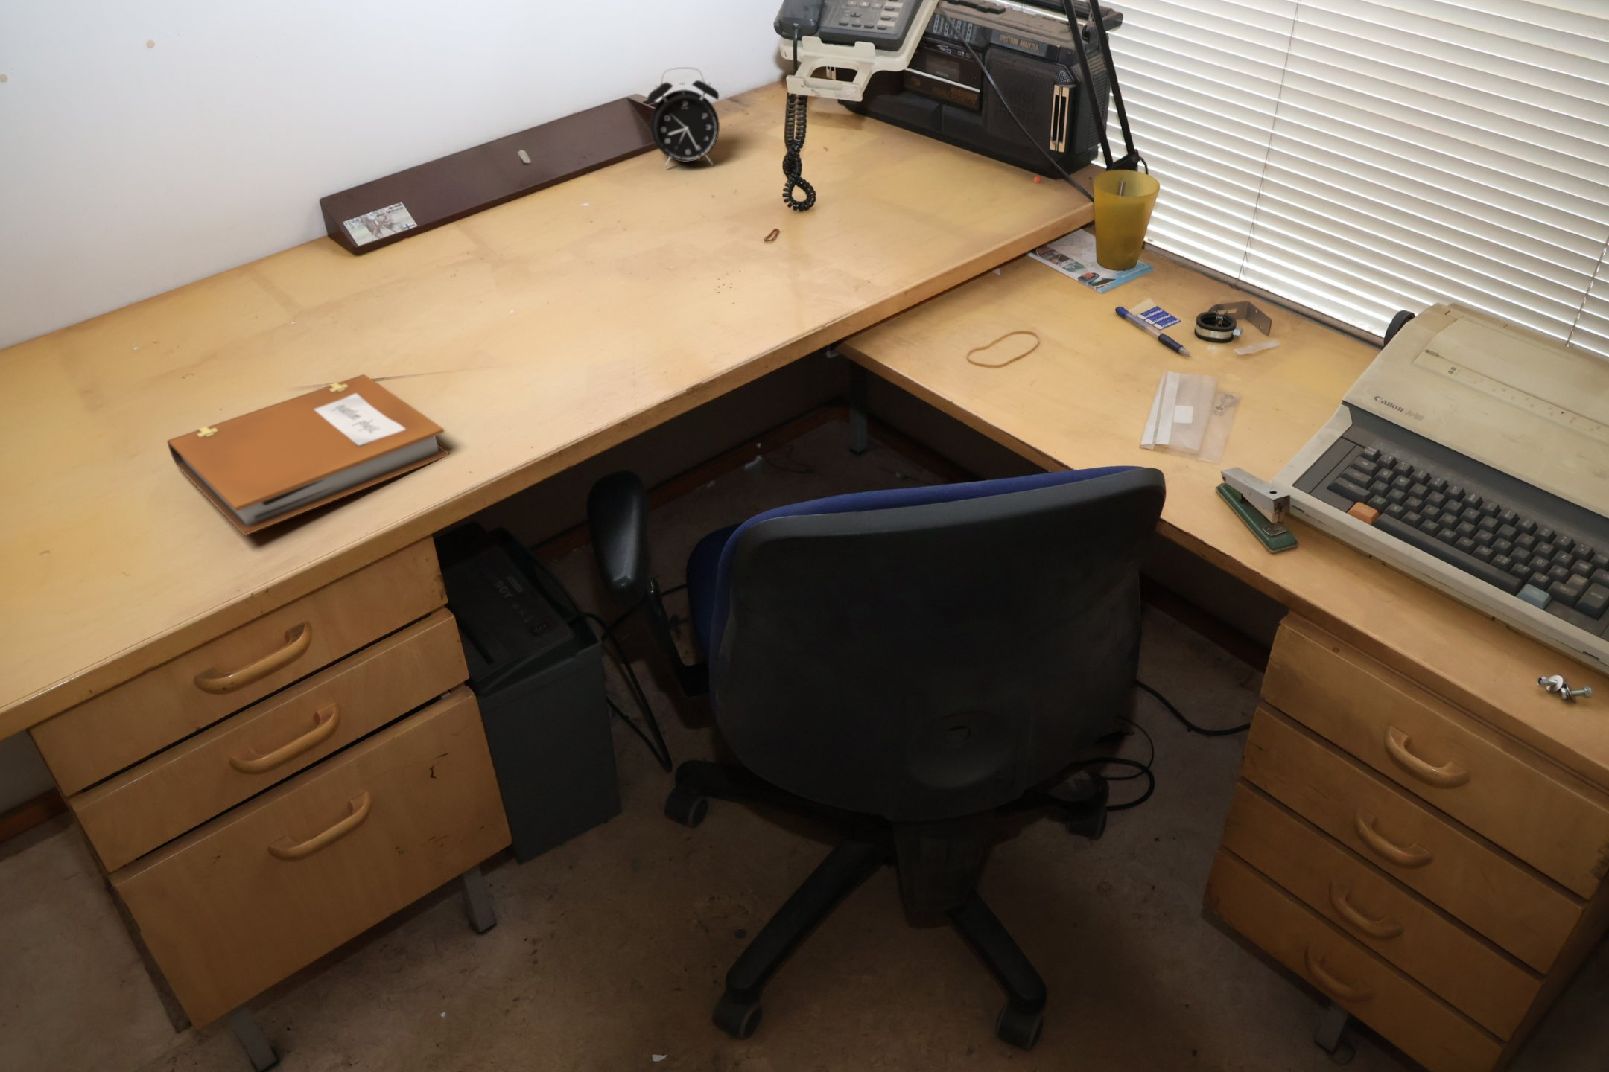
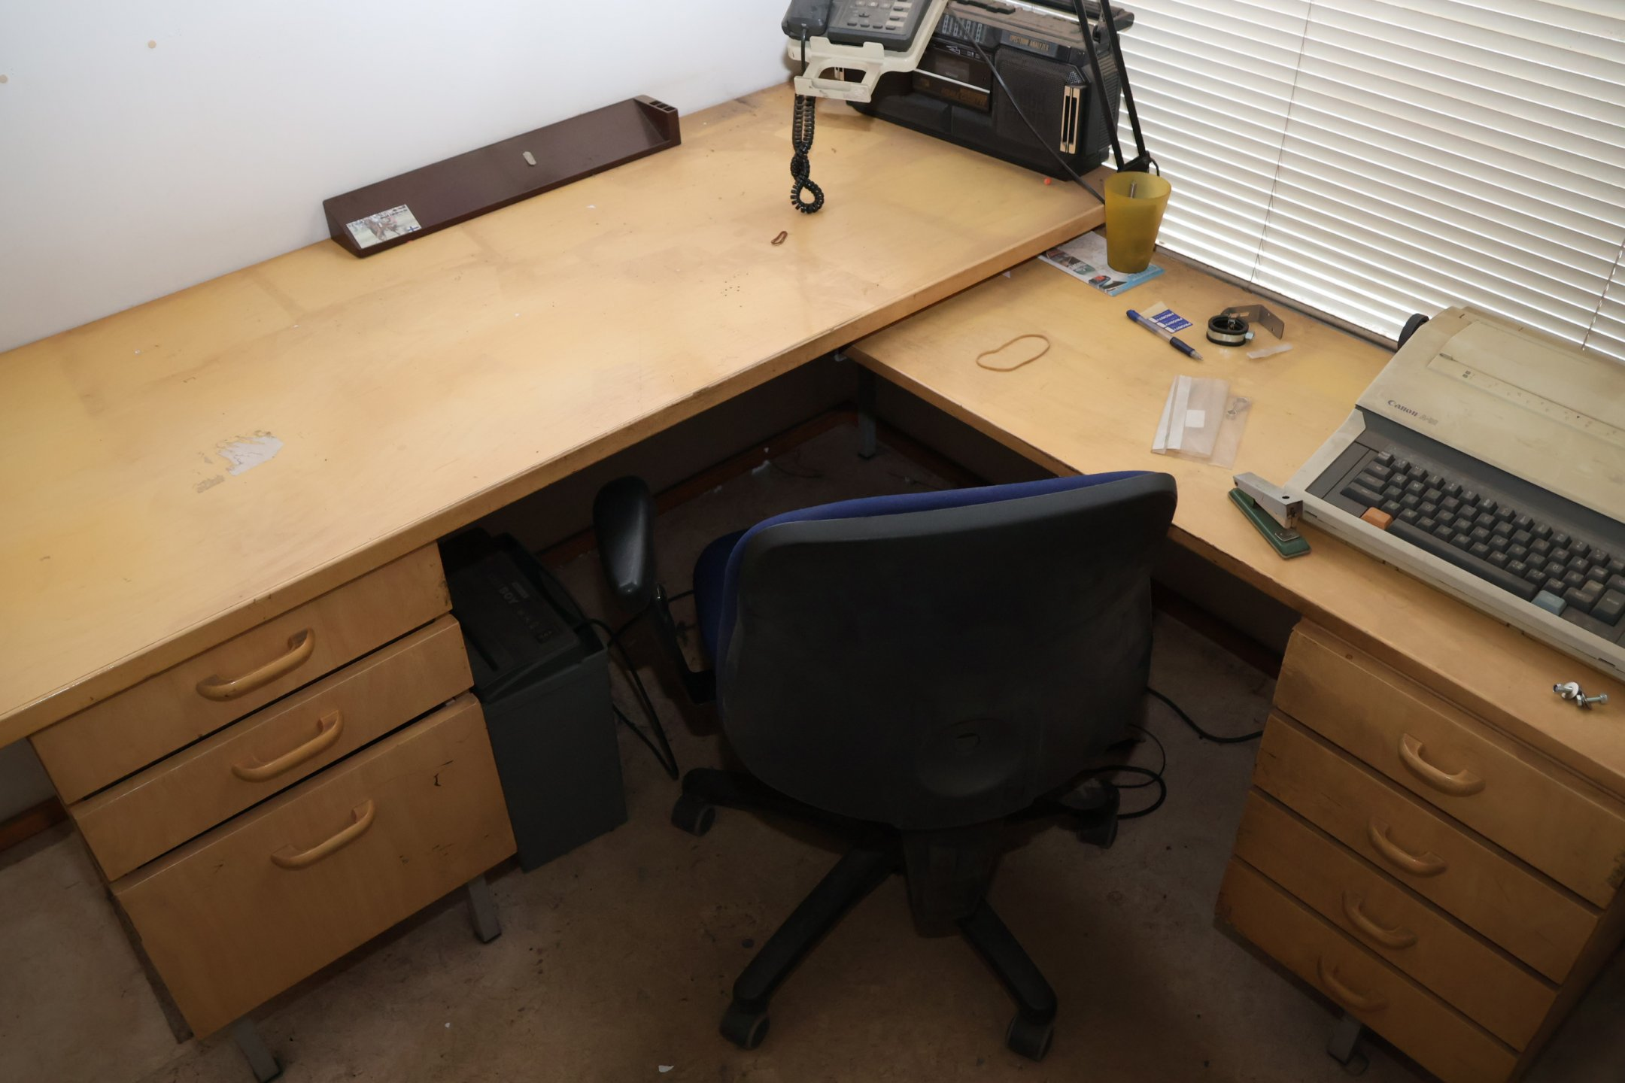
- notebook [166,373,450,536]
- alarm clock [646,66,721,169]
